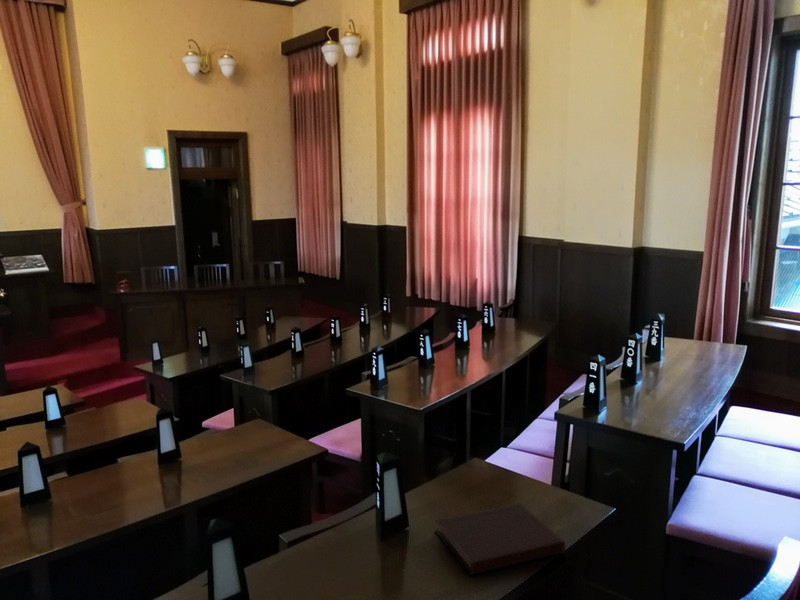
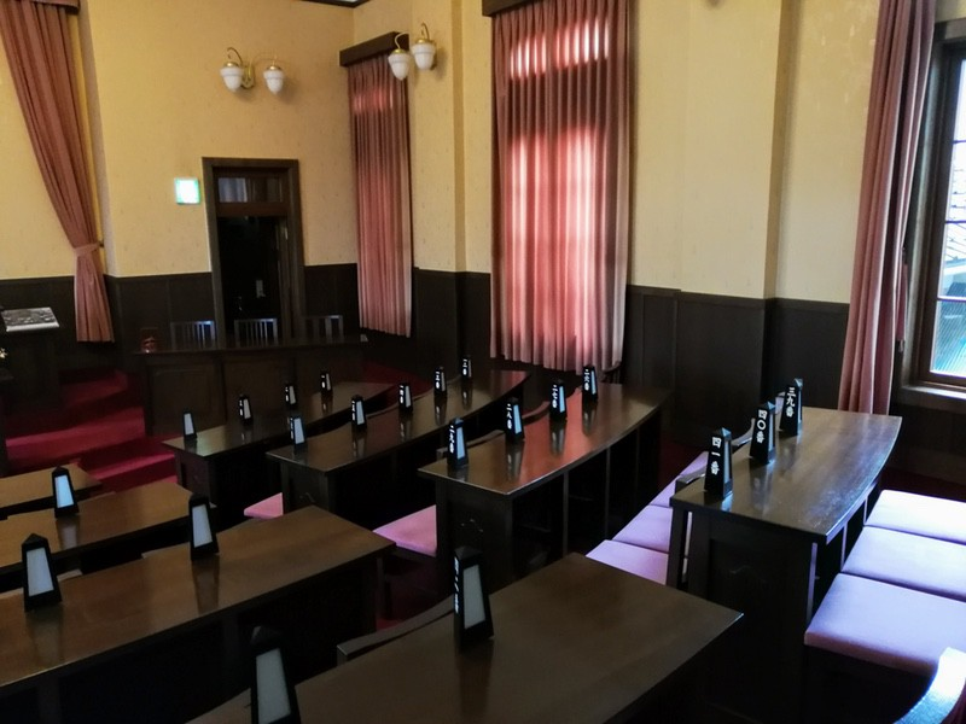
- notebook [434,502,566,576]
